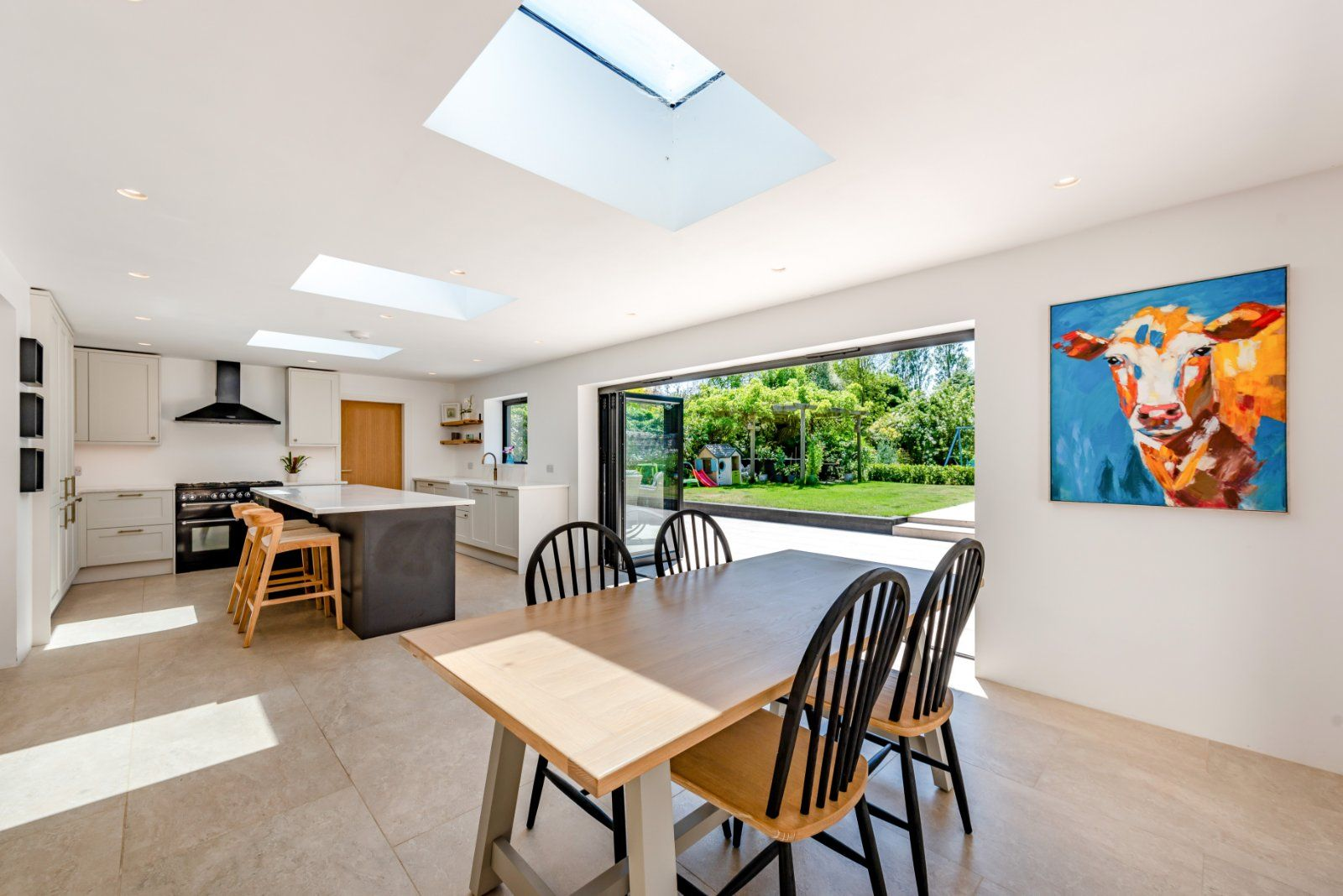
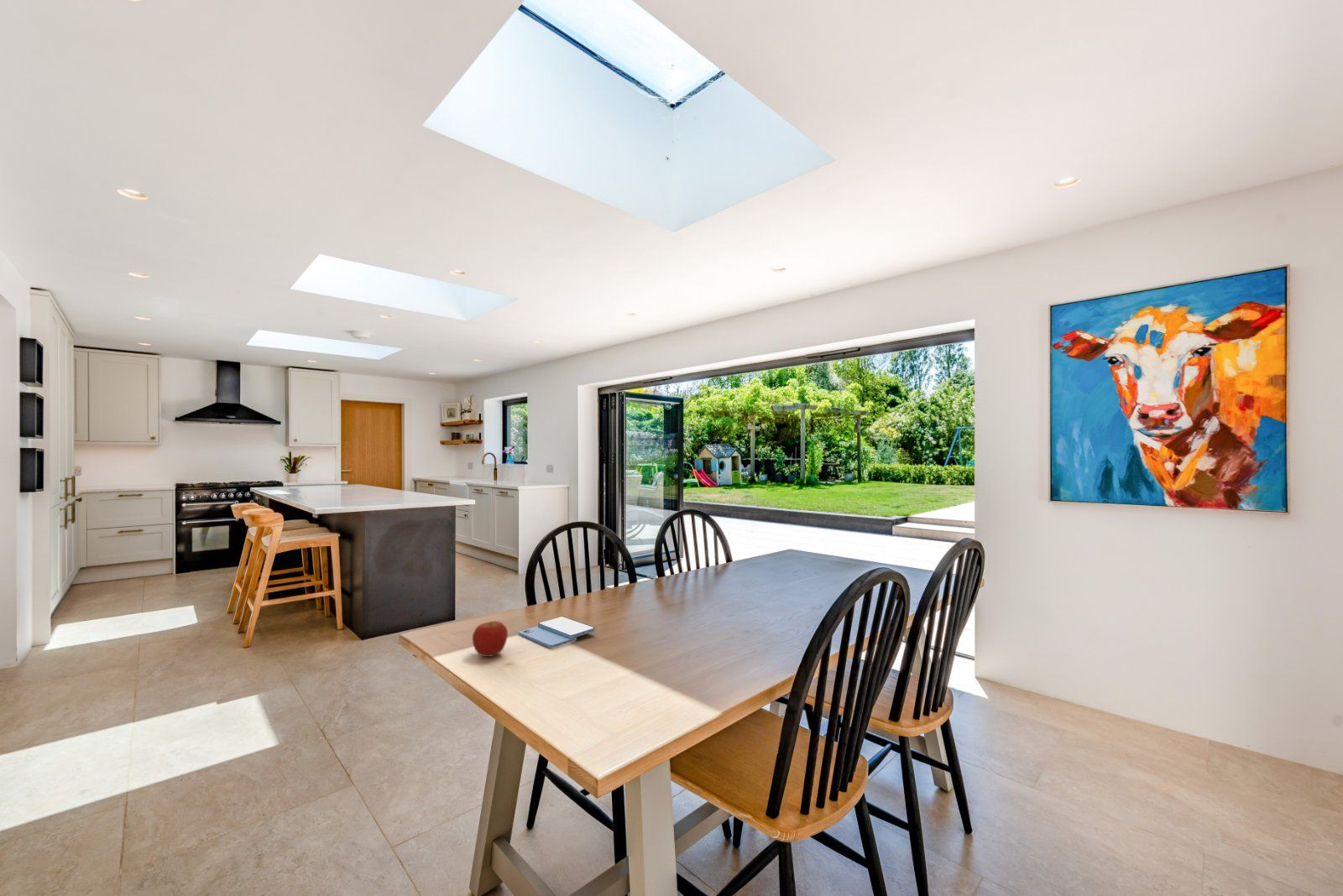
+ smartphone [518,616,596,649]
+ apple [472,620,509,658]
